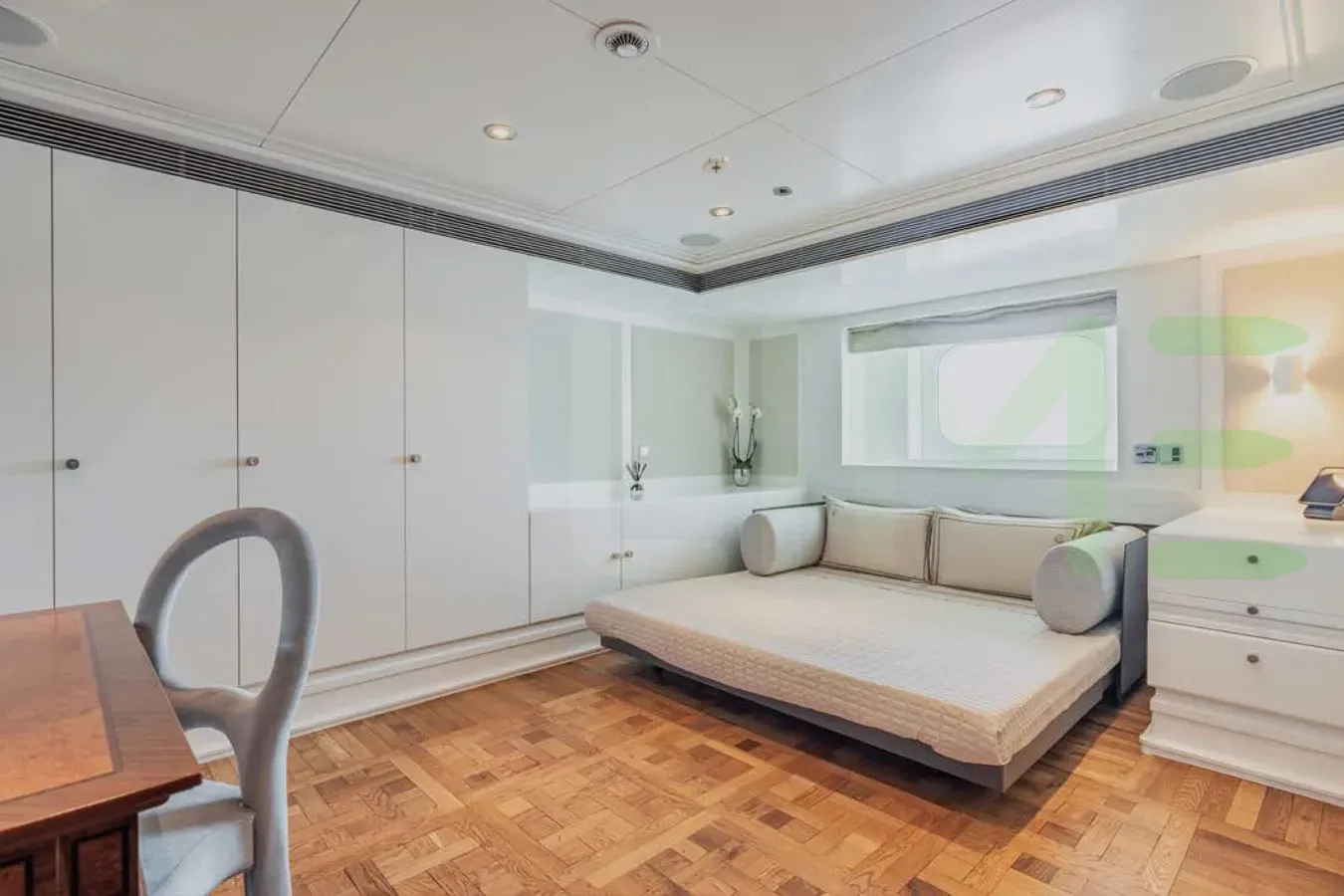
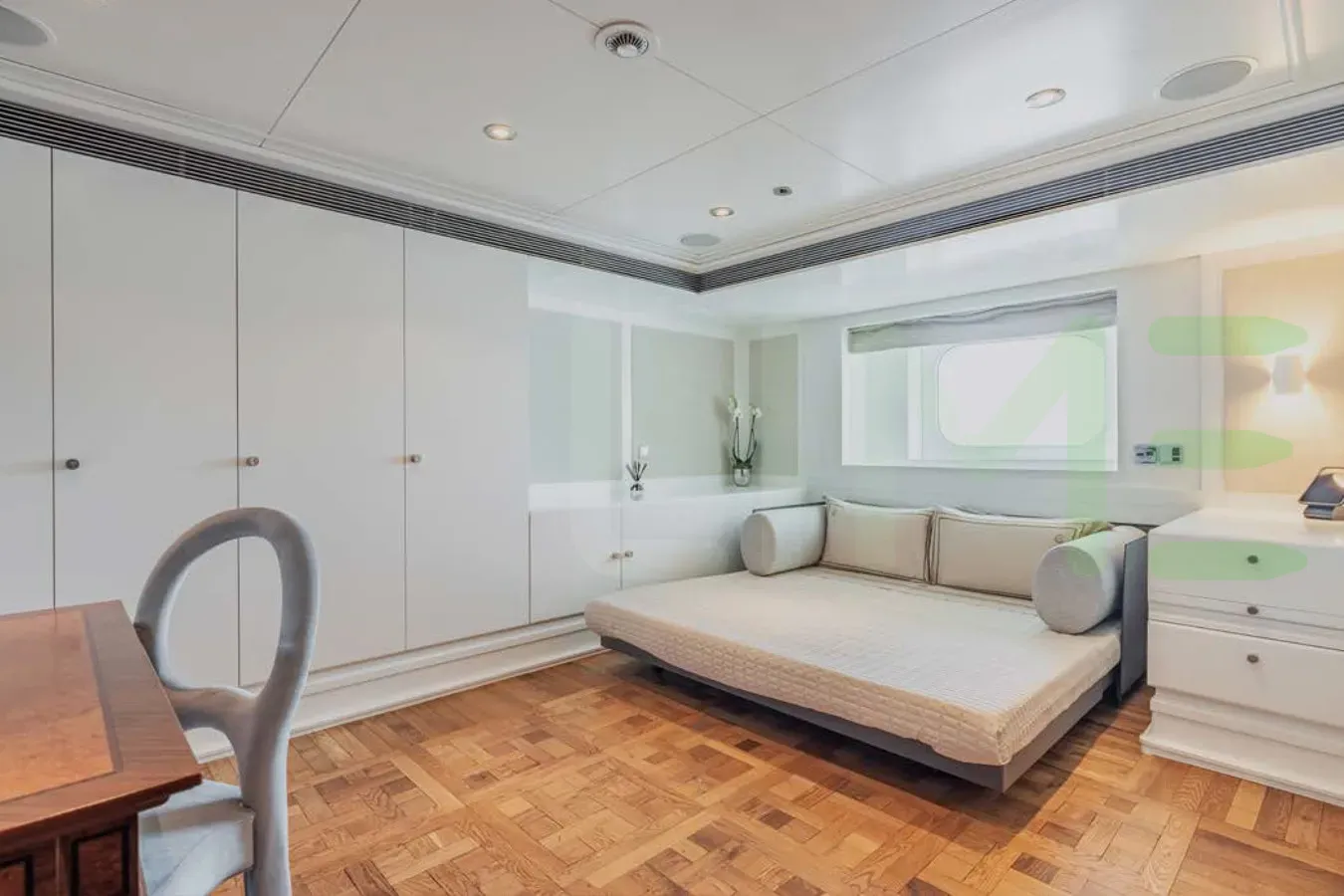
- smoke detector [700,154,732,175]
